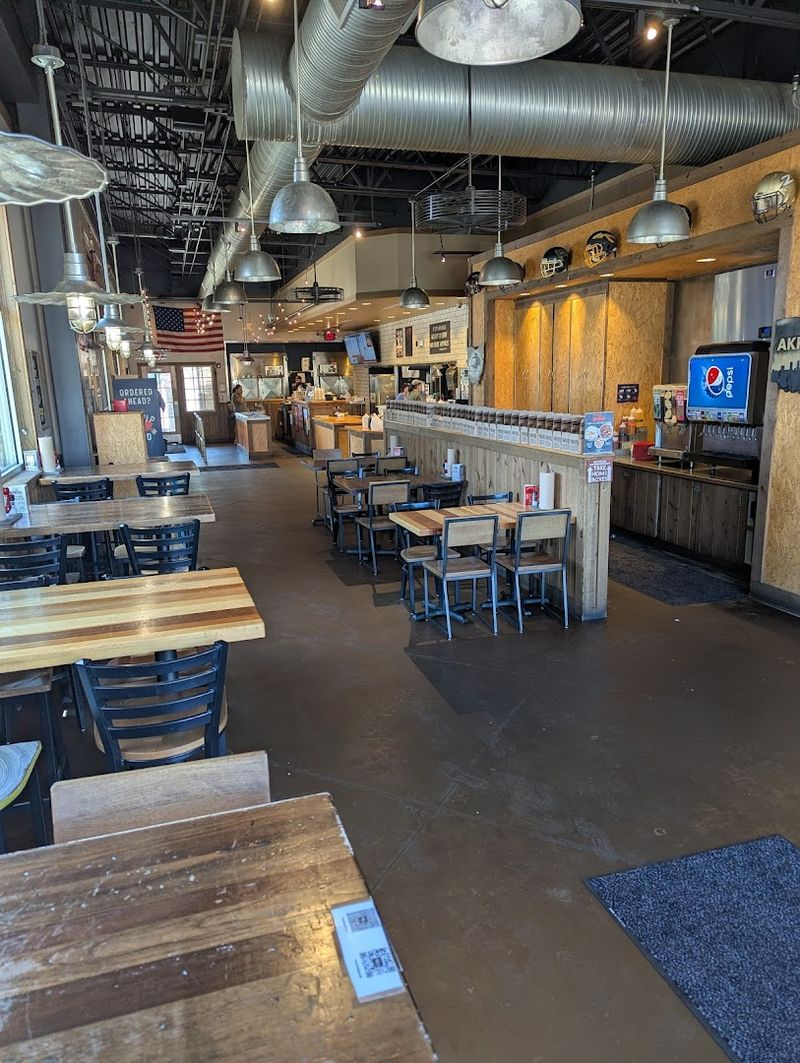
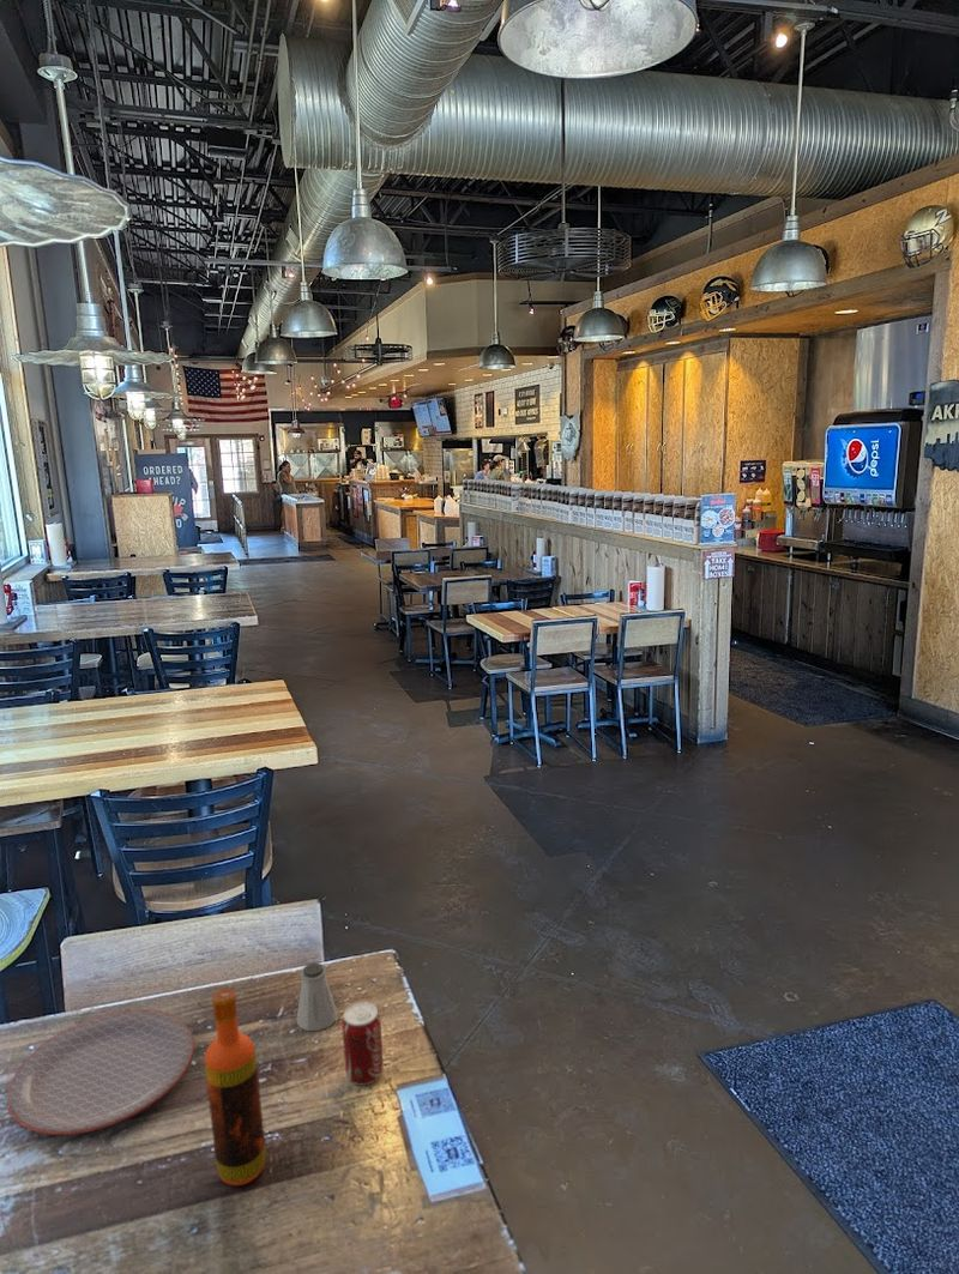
+ beverage can [340,1001,385,1086]
+ plate [6,1008,195,1136]
+ saltshaker [295,961,339,1032]
+ hot sauce [203,986,267,1187]
